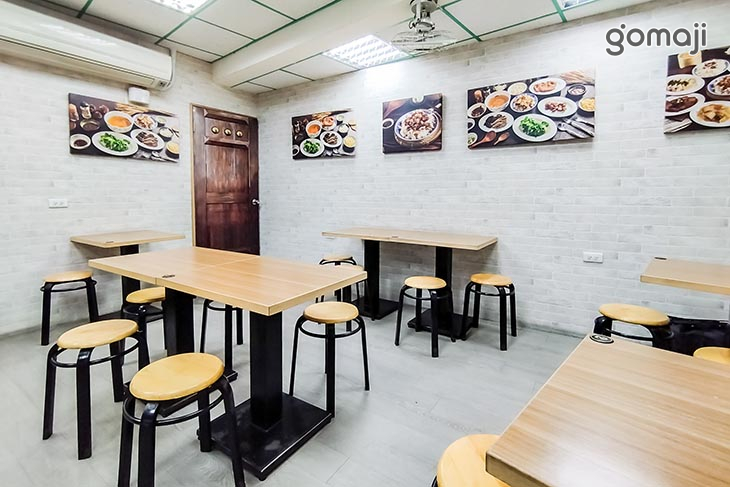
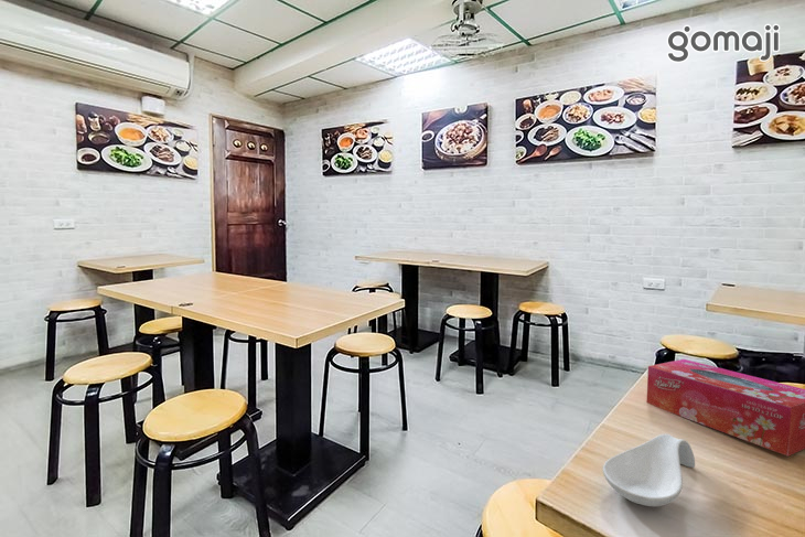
+ tissue box [646,358,805,458]
+ spoon rest [602,432,696,507]
